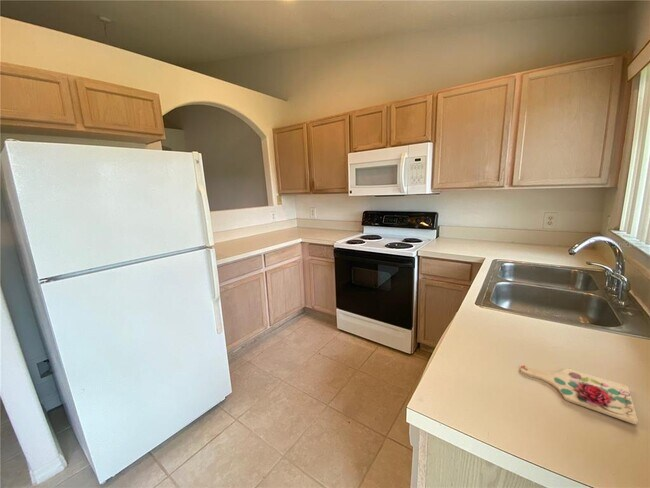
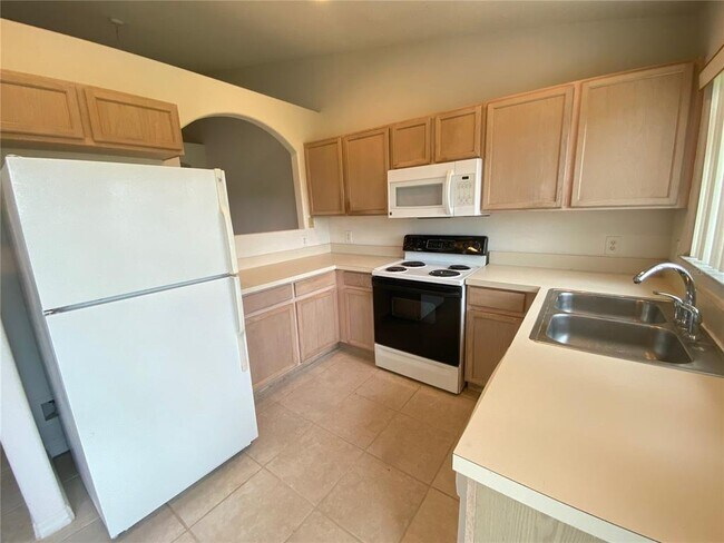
- cutting board [519,365,639,425]
